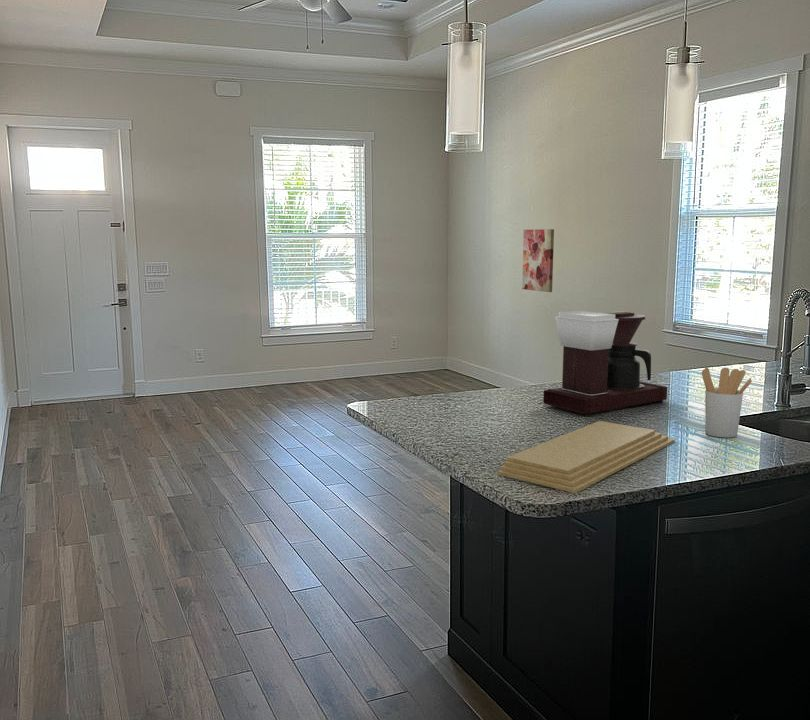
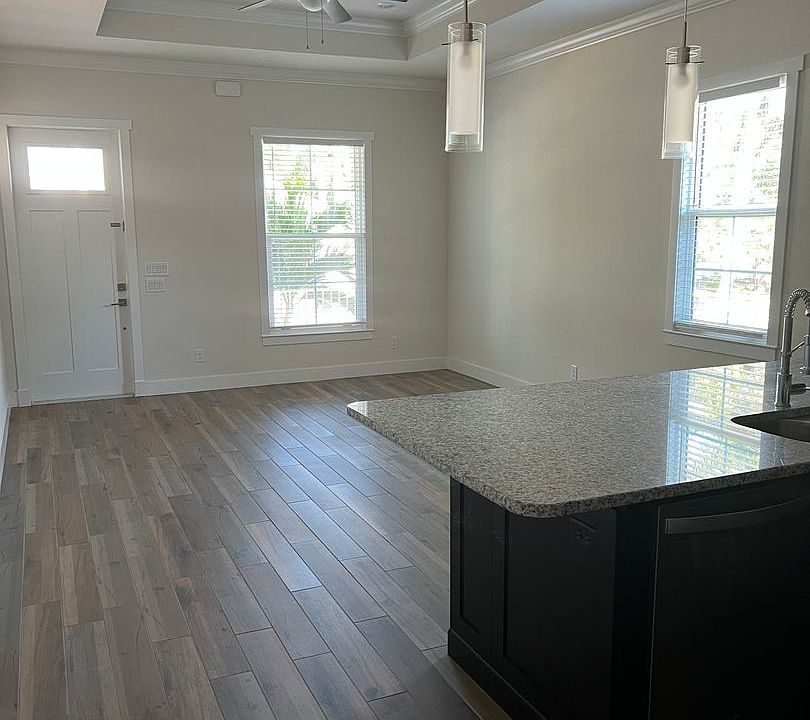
- coffee maker [542,310,668,417]
- wall art [521,228,555,293]
- utensil holder [701,367,753,438]
- cutting board [496,420,676,494]
